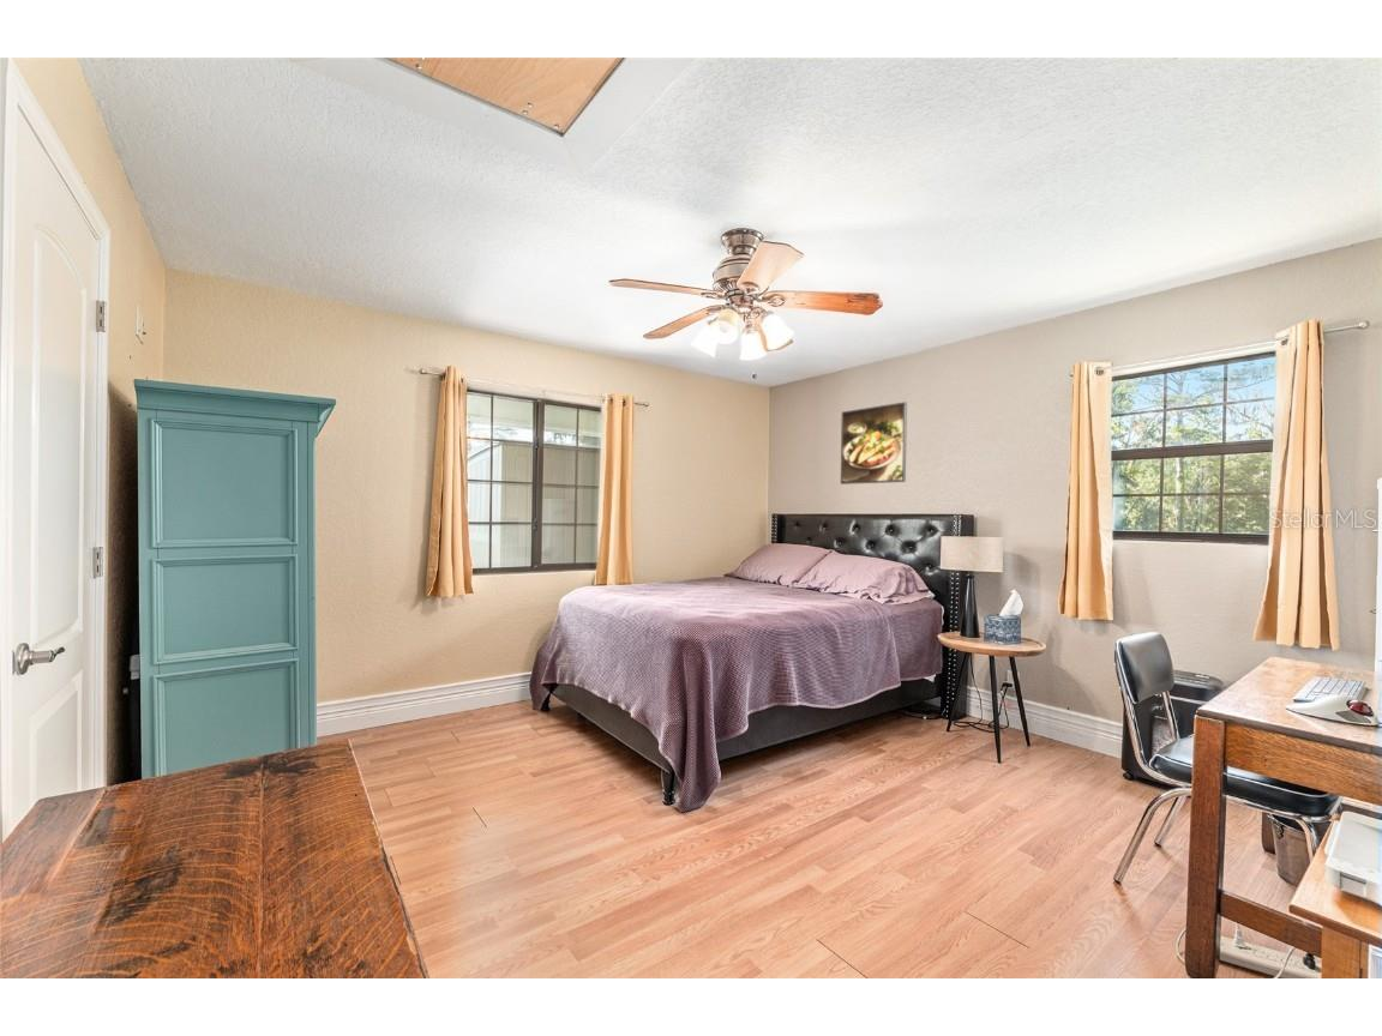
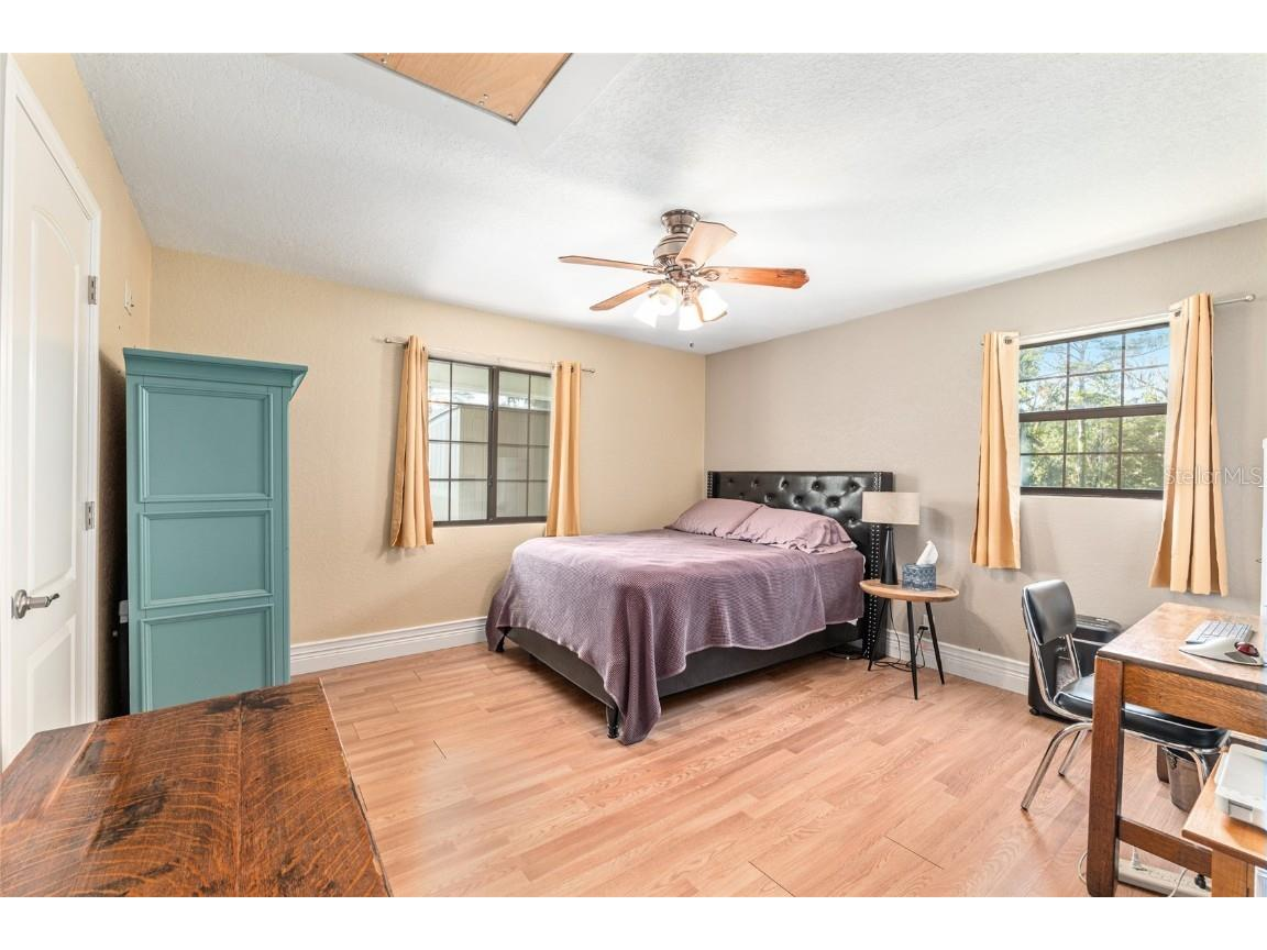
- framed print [840,400,908,486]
